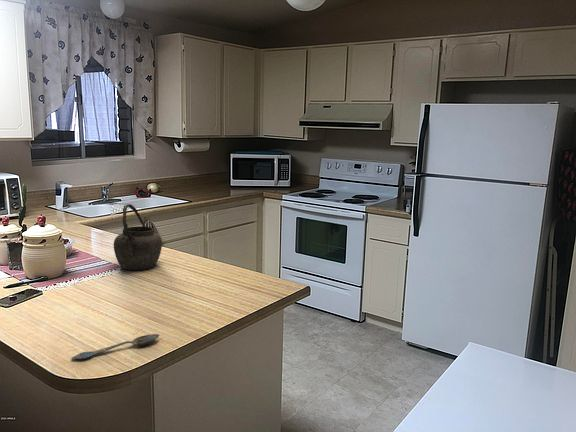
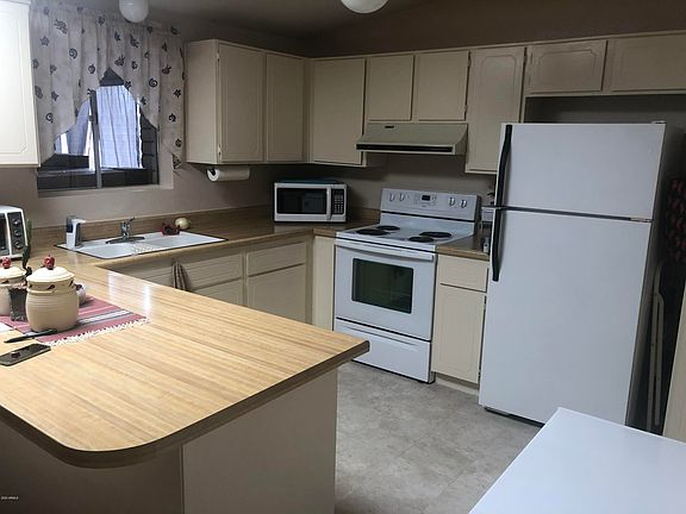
- spoon [70,333,160,361]
- kettle [113,203,163,271]
